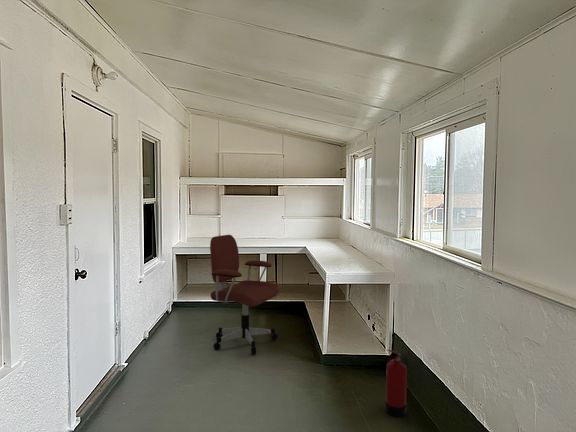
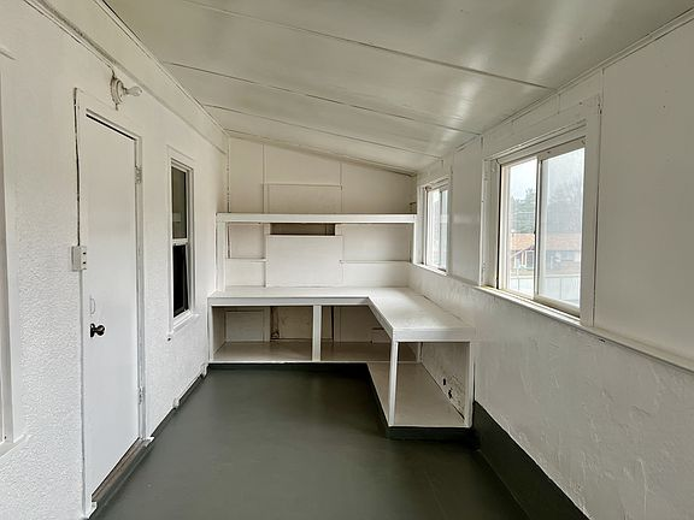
- office chair [209,234,280,355]
- fire extinguisher [384,349,409,418]
